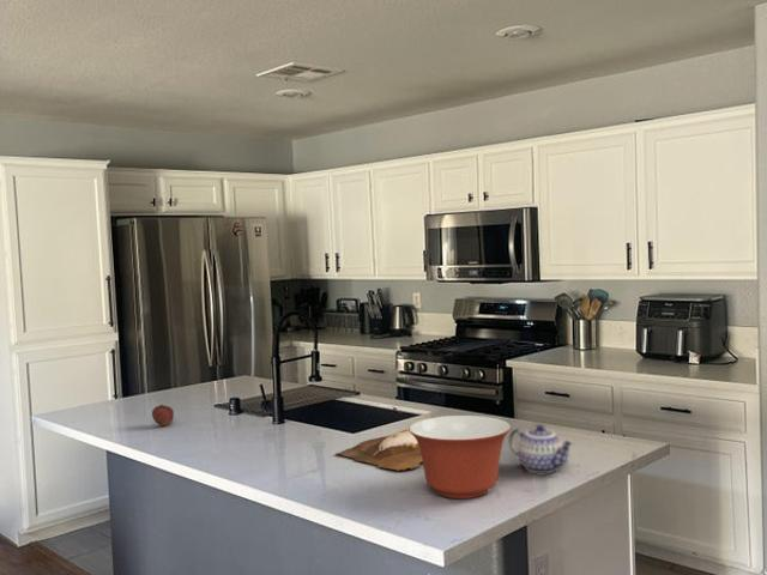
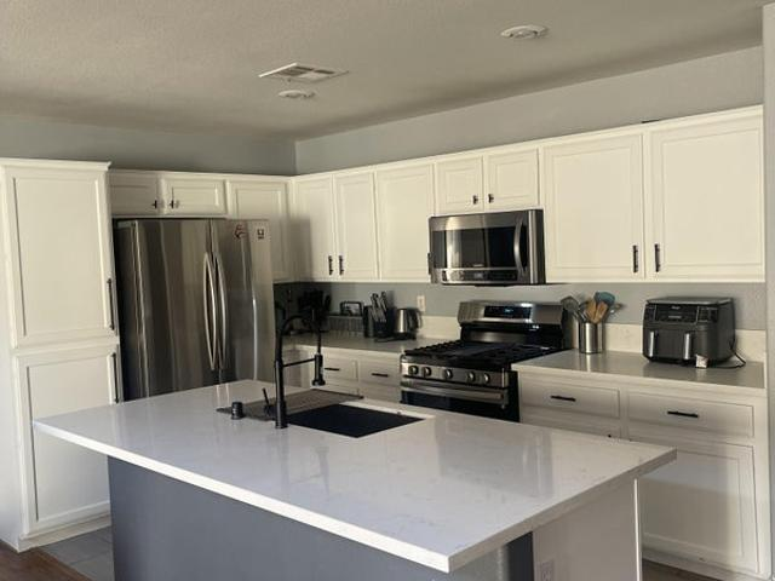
- teapot [508,424,575,474]
- mixing bowl [407,414,512,500]
- fruit [151,404,175,428]
- cutting board [334,428,423,472]
